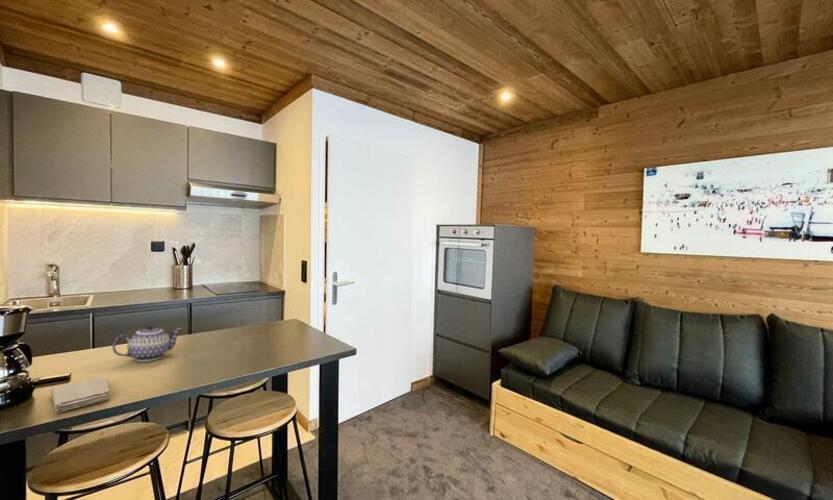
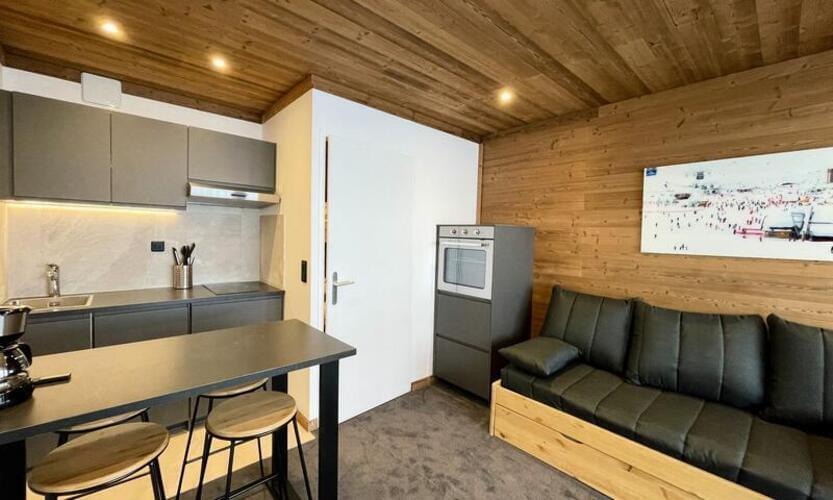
- teapot [111,324,184,363]
- washcloth [50,376,111,414]
